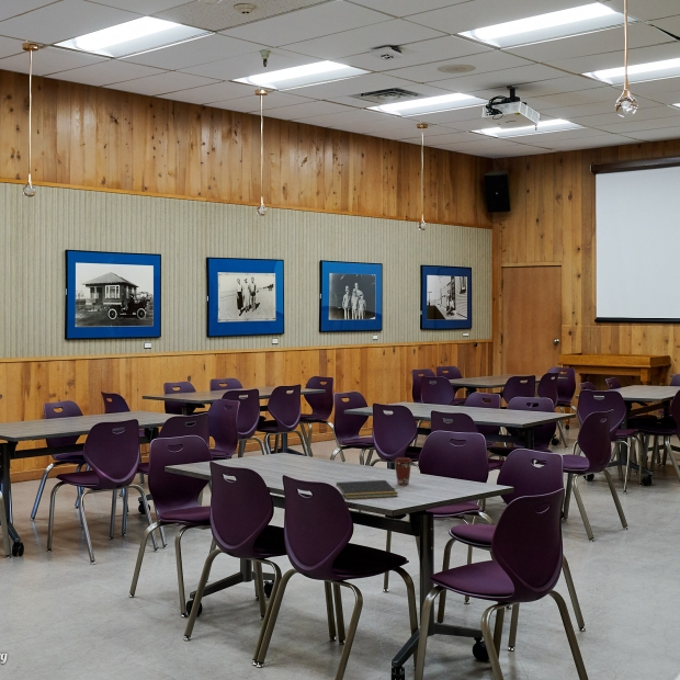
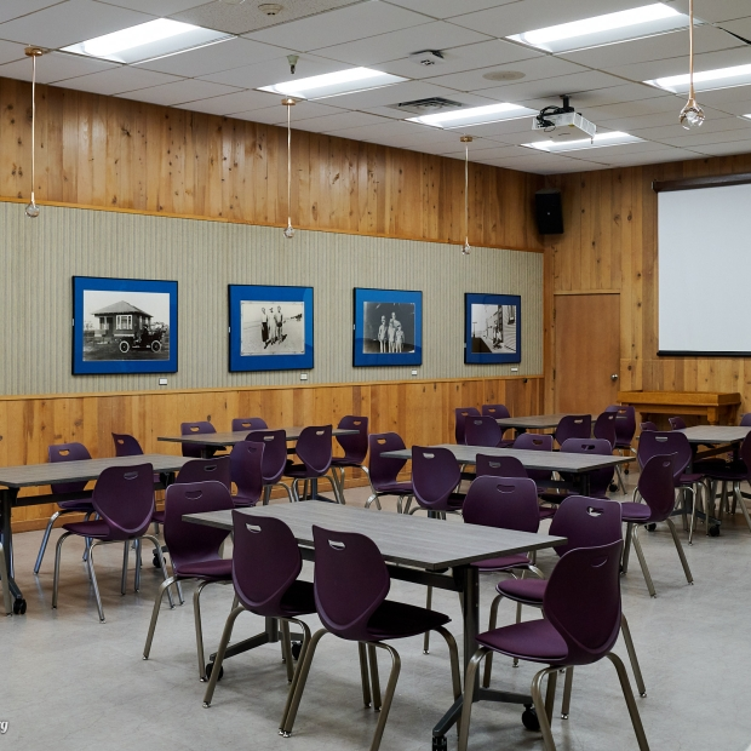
- notepad [335,479,399,500]
- coffee cup [394,456,413,486]
